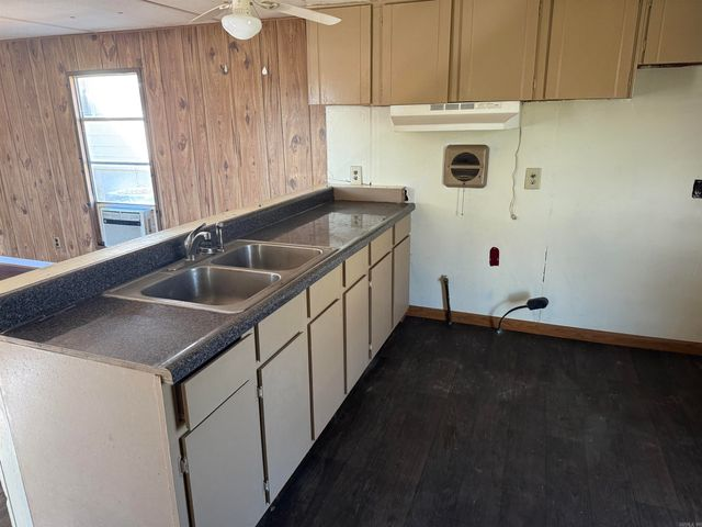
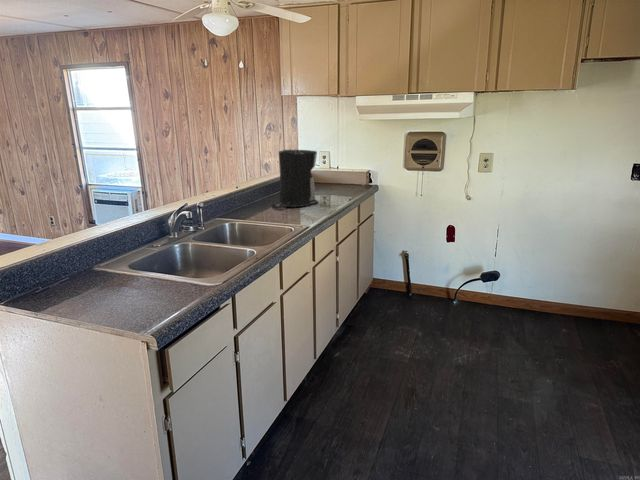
+ coffee maker [270,149,320,209]
